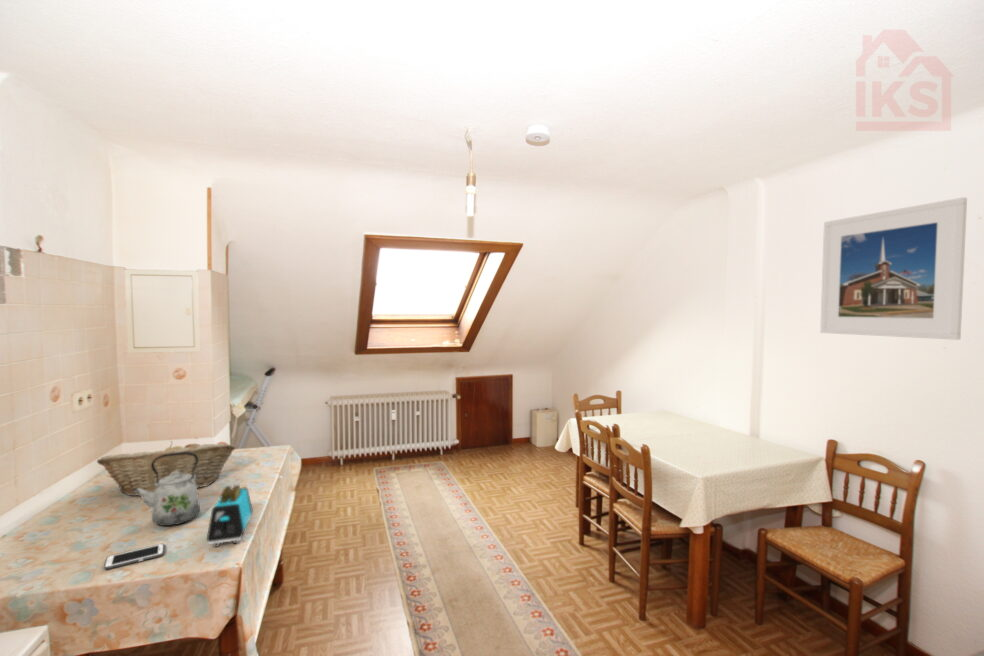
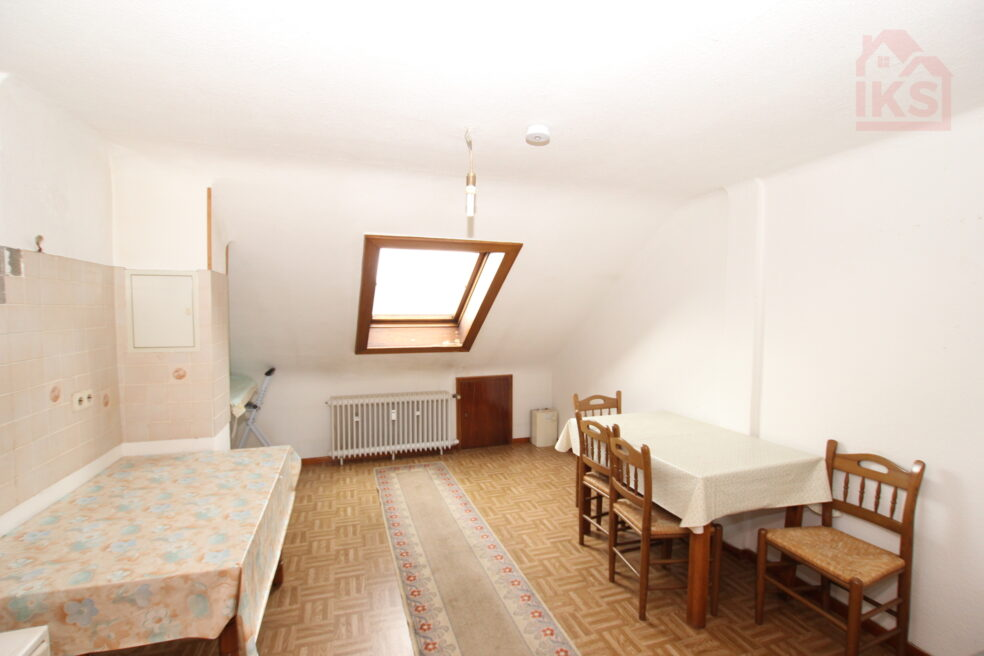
- toaster [206,484,254,548]
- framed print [819,196,968,341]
- fruit basket [96,440,236,497]
- kettle [133,452,201,527]
- cell phone [103,543,165,571]
